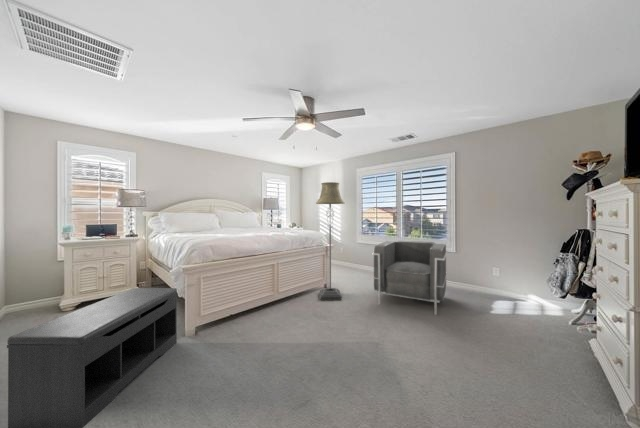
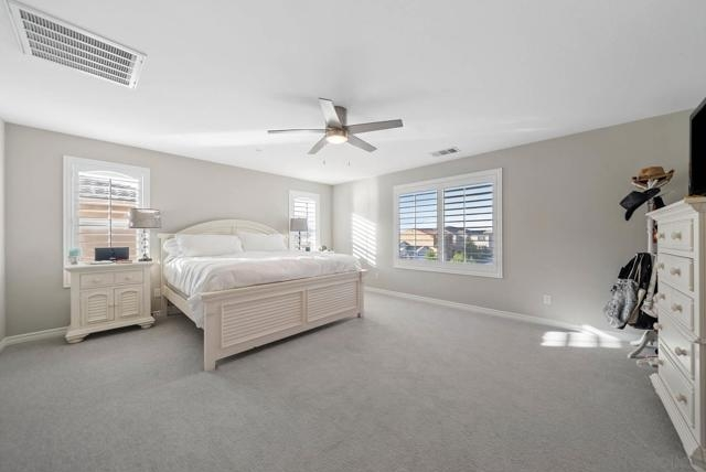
- armchair [371,240,449,315]
- floor lamp [315,181,346,301]
- bench [6,287,178,428]
